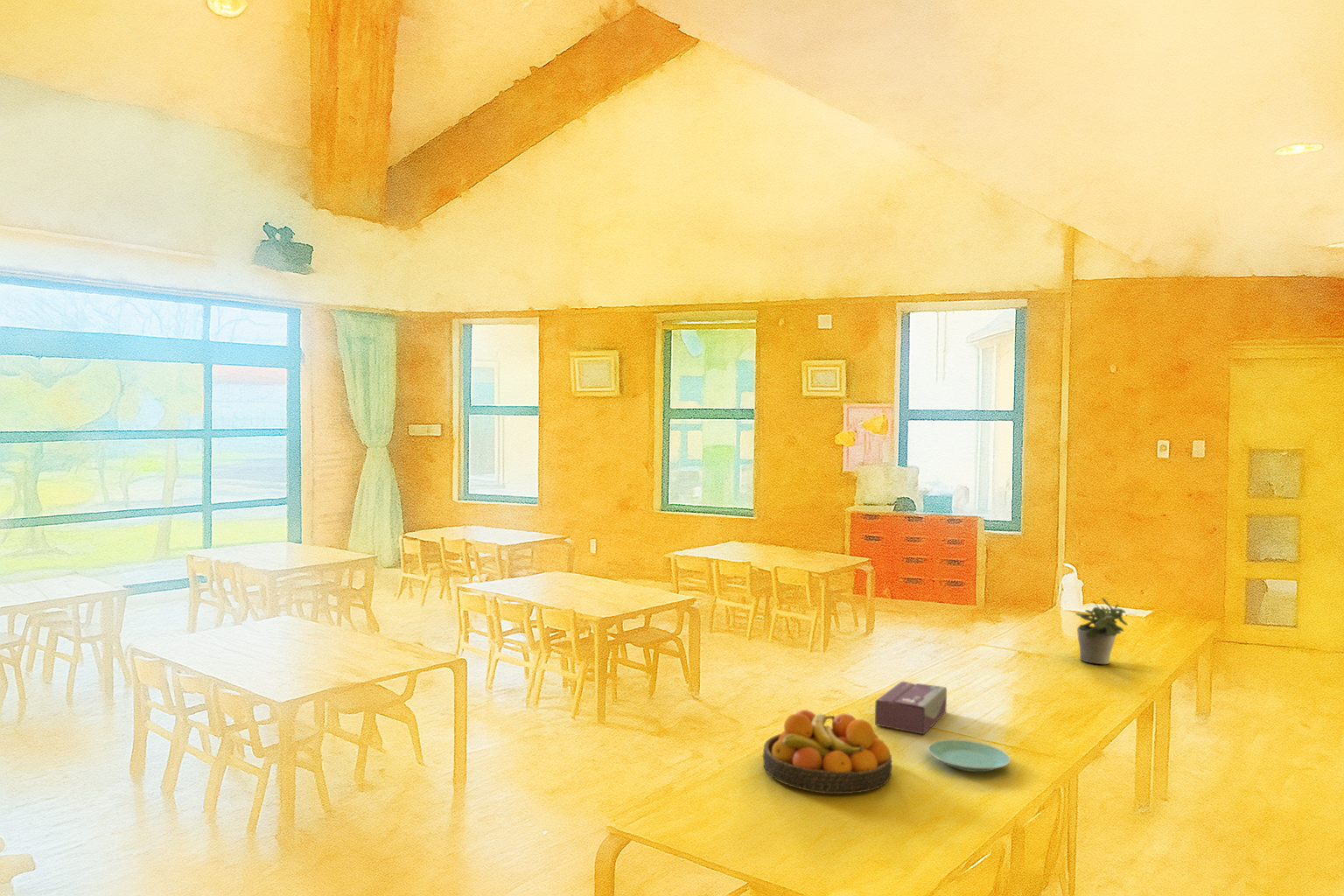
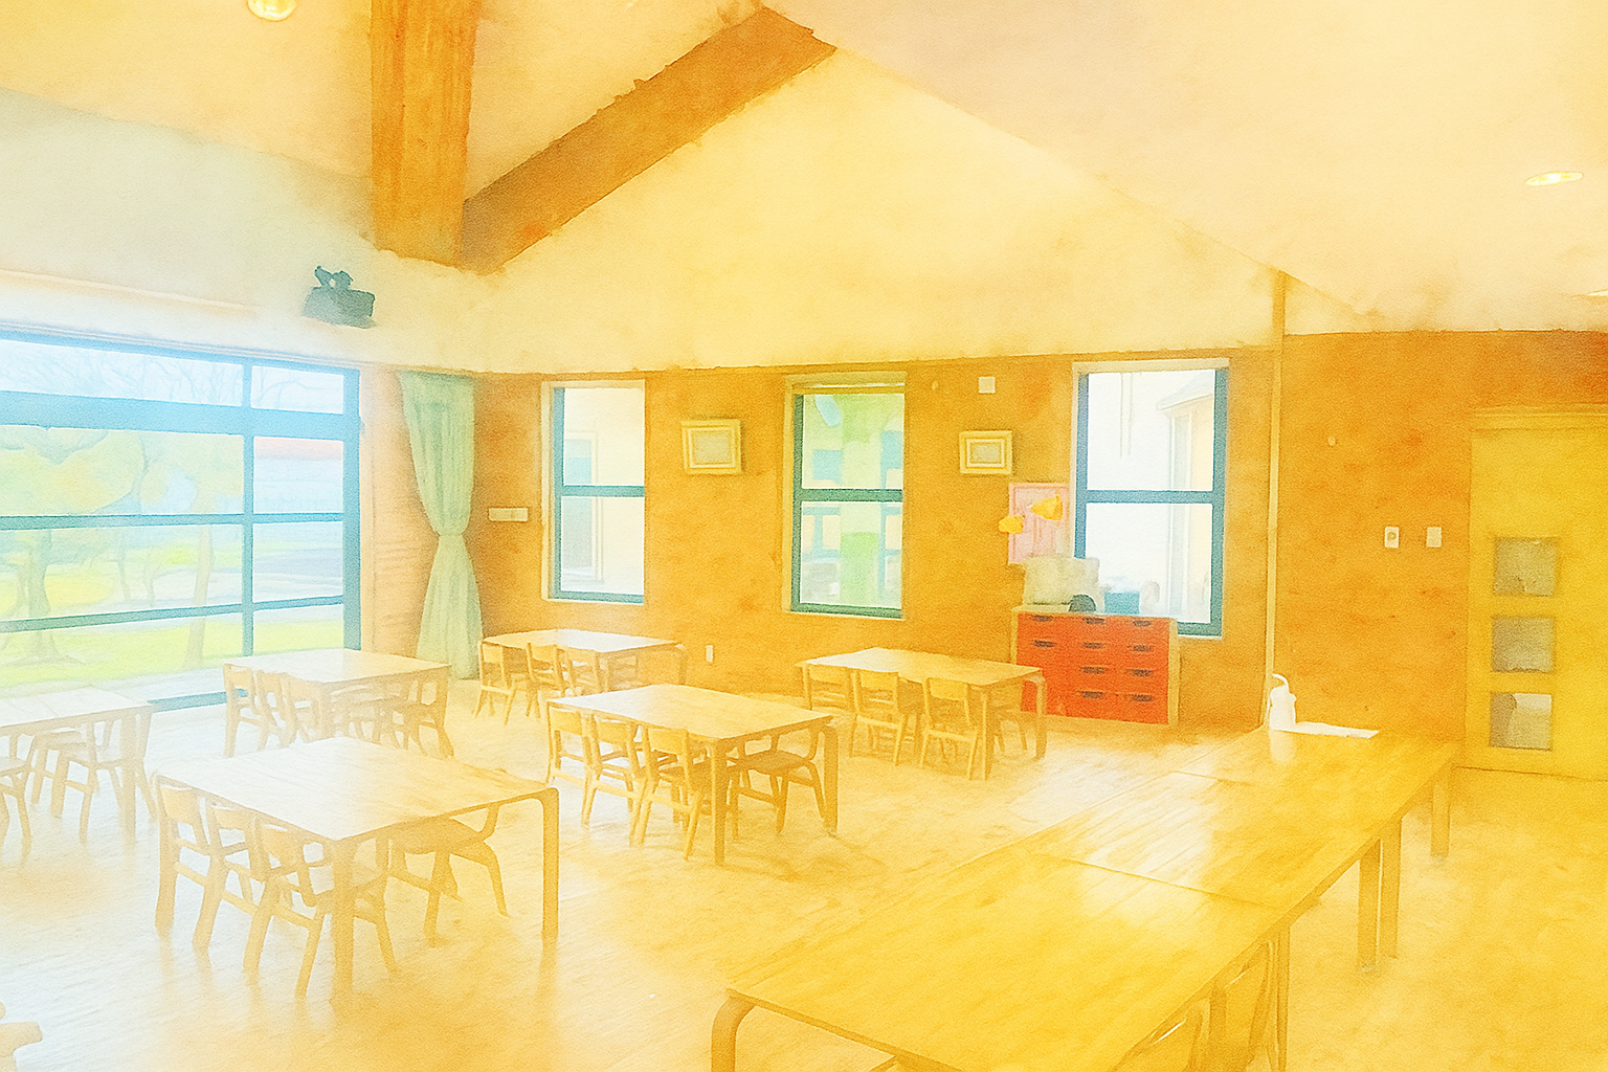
- plate [927,739,1012,773]
- tissue box [874,681,948,735]
- potted plant [1075,597,1129,665]
- fruit bowl [762,709,893,795]
